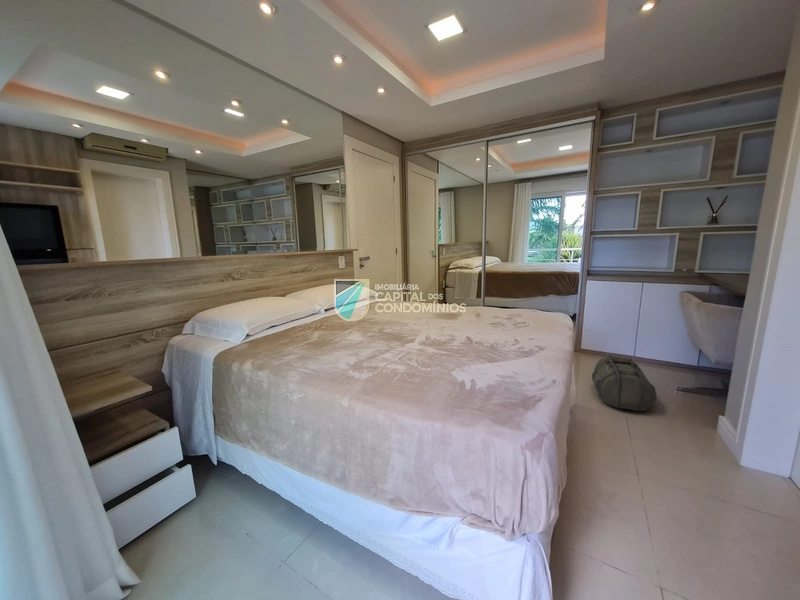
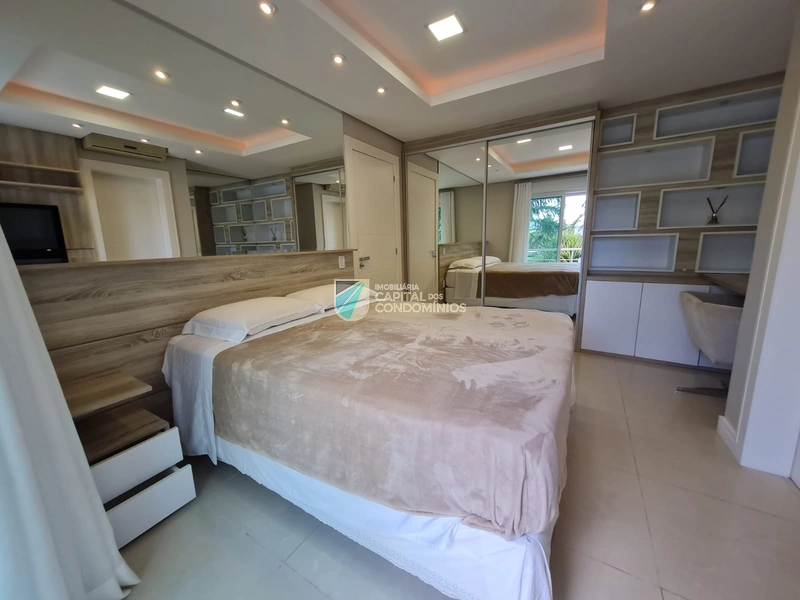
- backpack [591,354,658,412]
